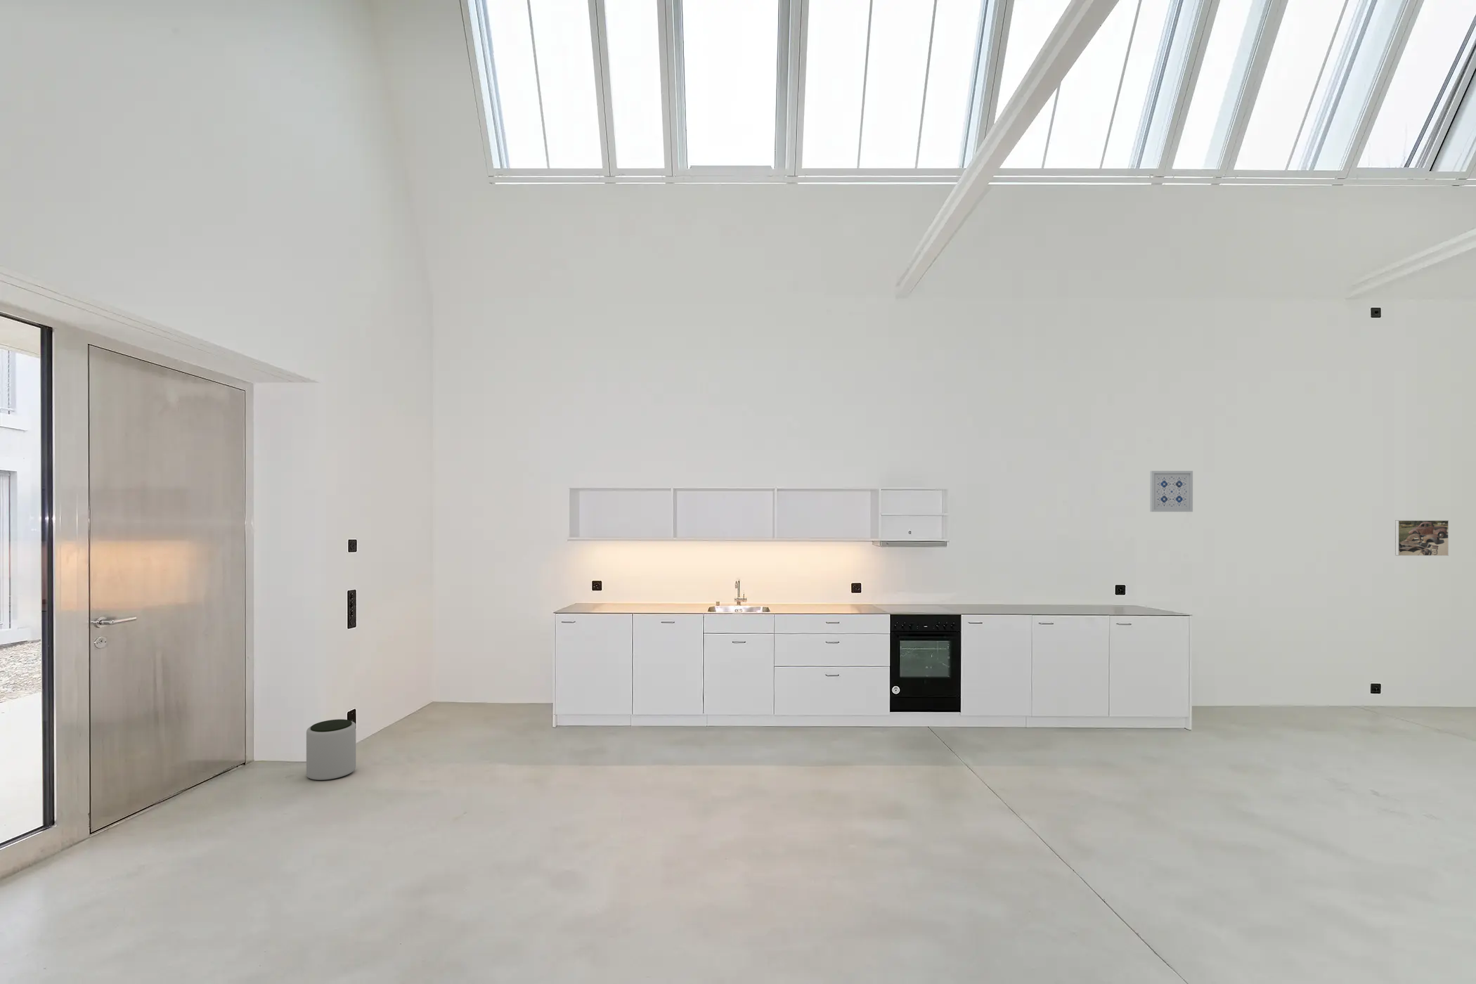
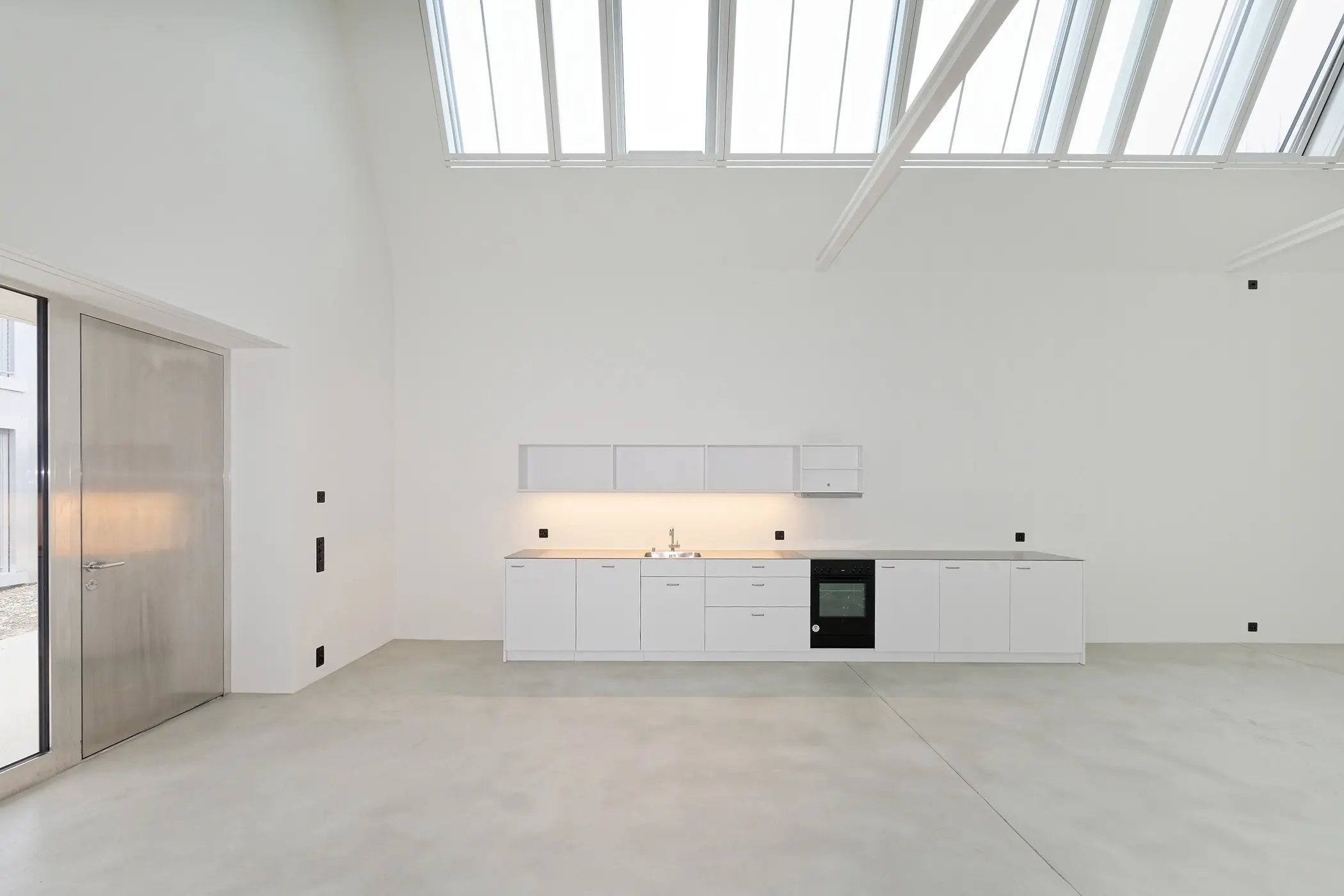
- plant pot [305,718,356,781]
- wall art [1149,470,1194,513]
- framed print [1395,519,1450,557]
